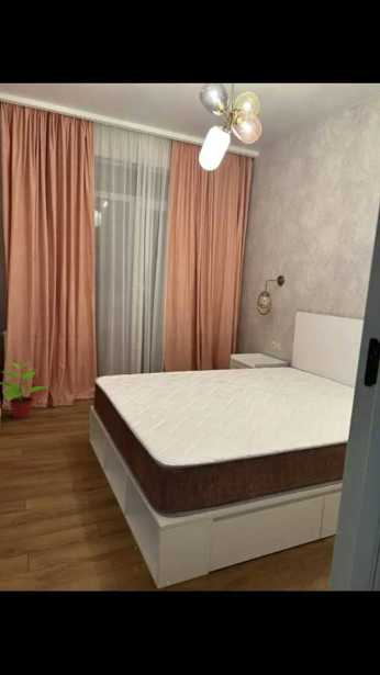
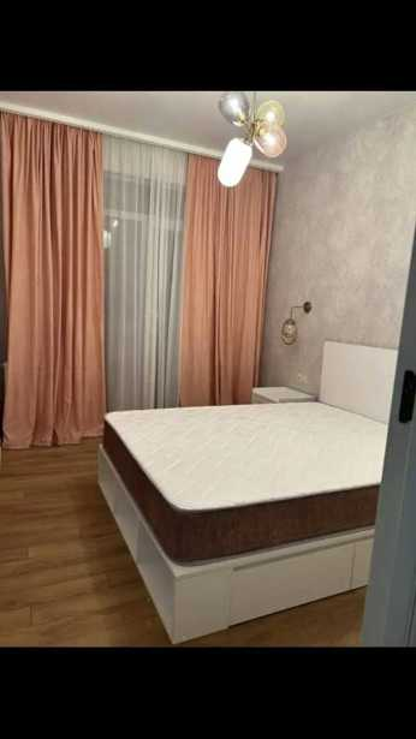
- potted plant [0,360,49,419]
